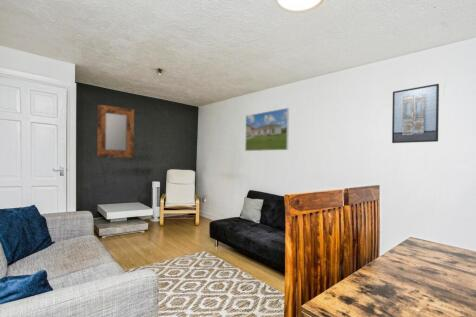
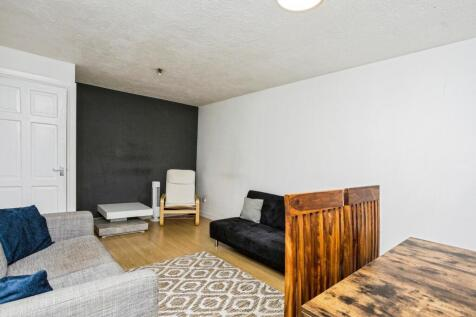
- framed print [244,107,290,152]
- home mirror [96,104,135,159]
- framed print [391,83,440,144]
